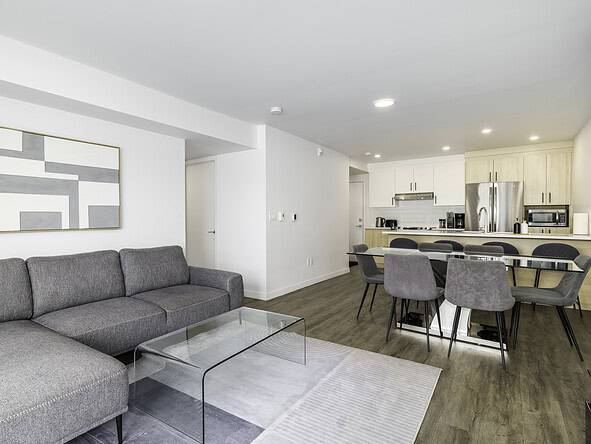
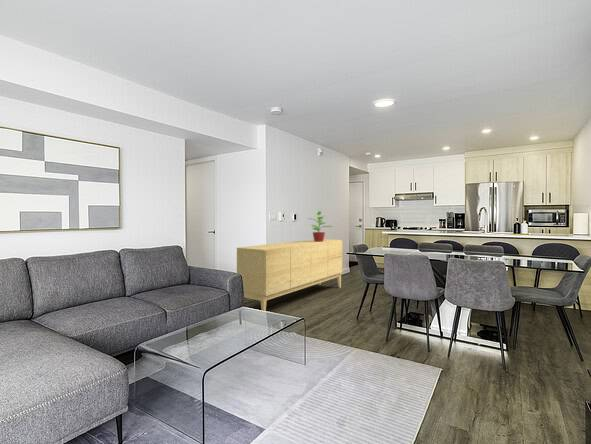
+ potted plant [306,210,333,242]
+ sideboard [236,238,343,312]
